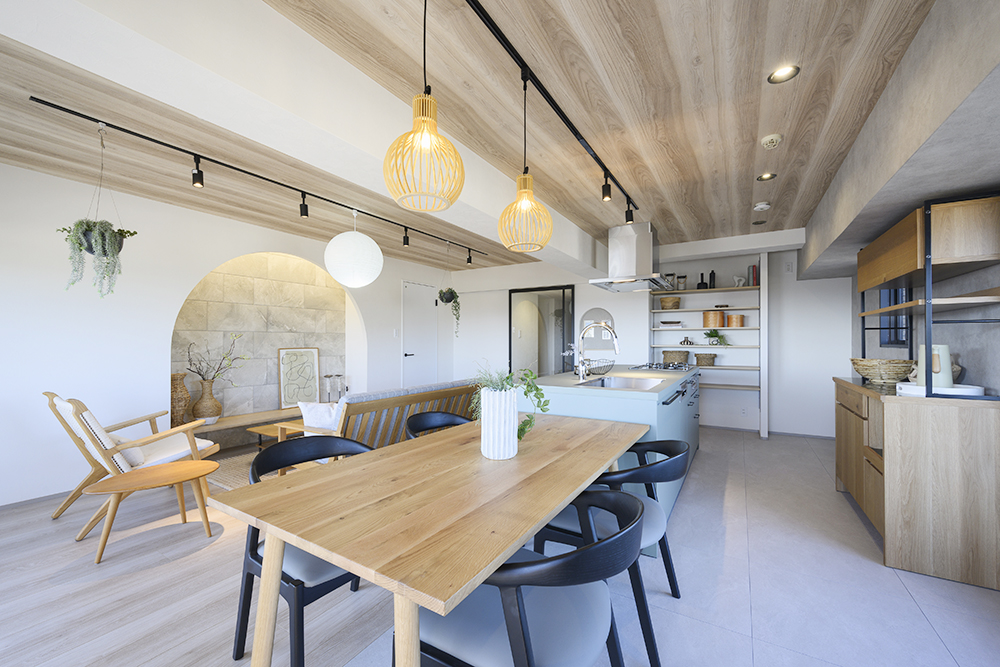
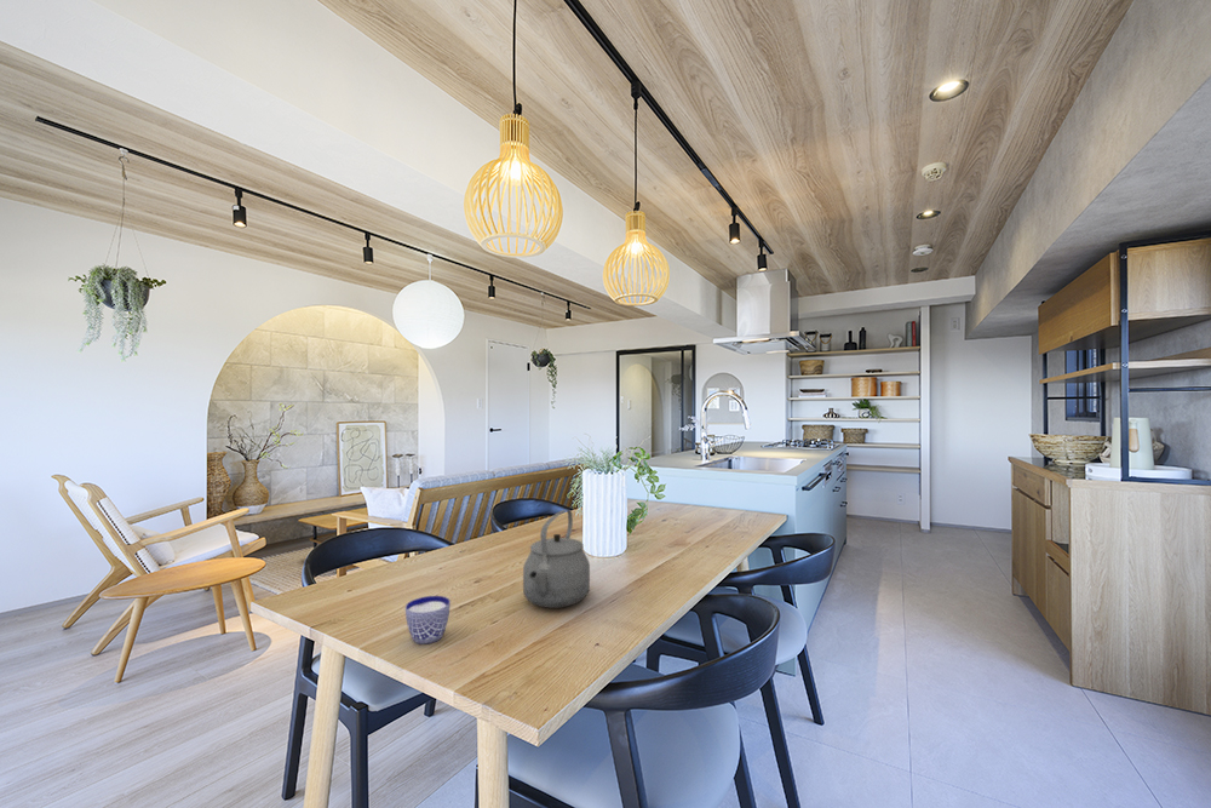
+ cup [404,595,452,646]
+ tea kettle [522,509,591,609]
